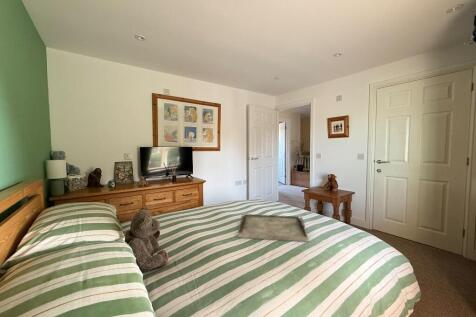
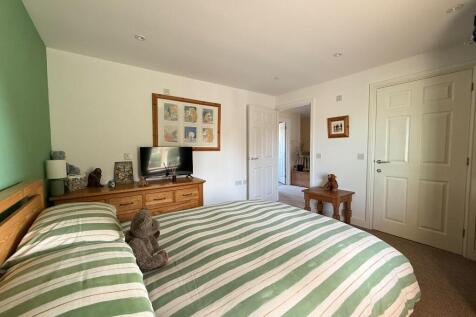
- serving tray [237,213,309,243]
